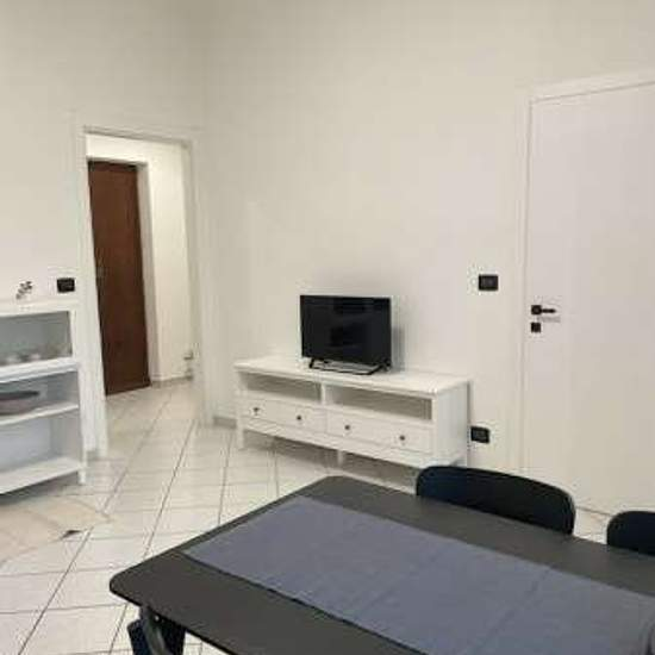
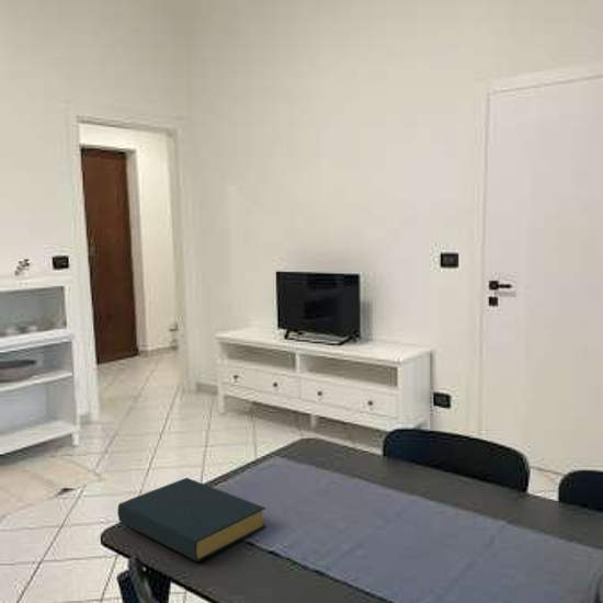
+ hardback book [116,477,268,562]
